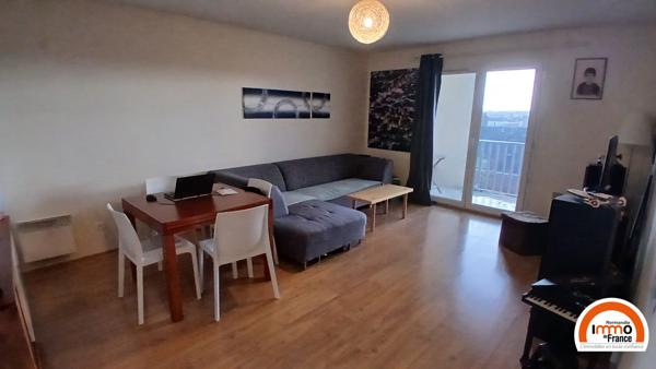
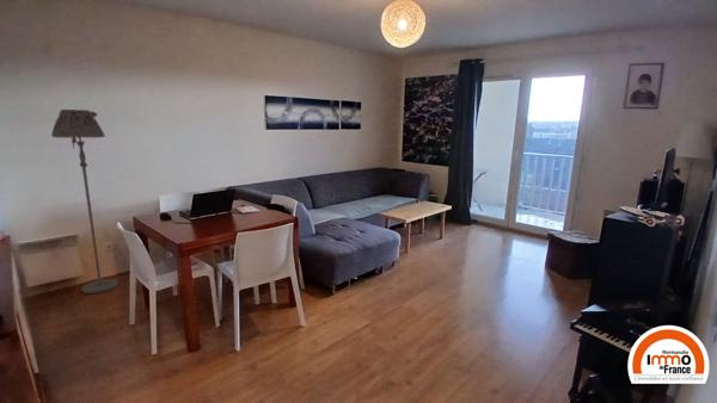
+ floor lamp [50,108,120,294]
